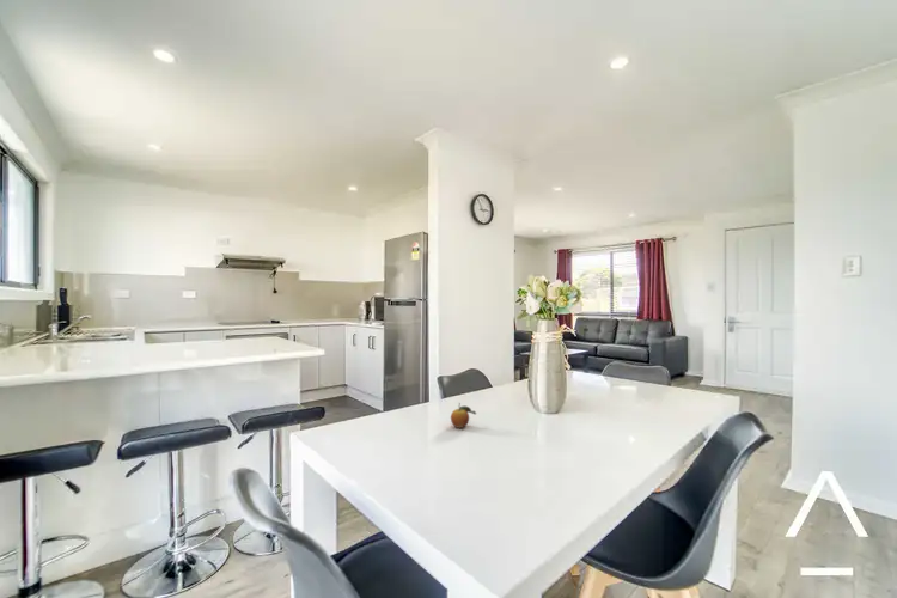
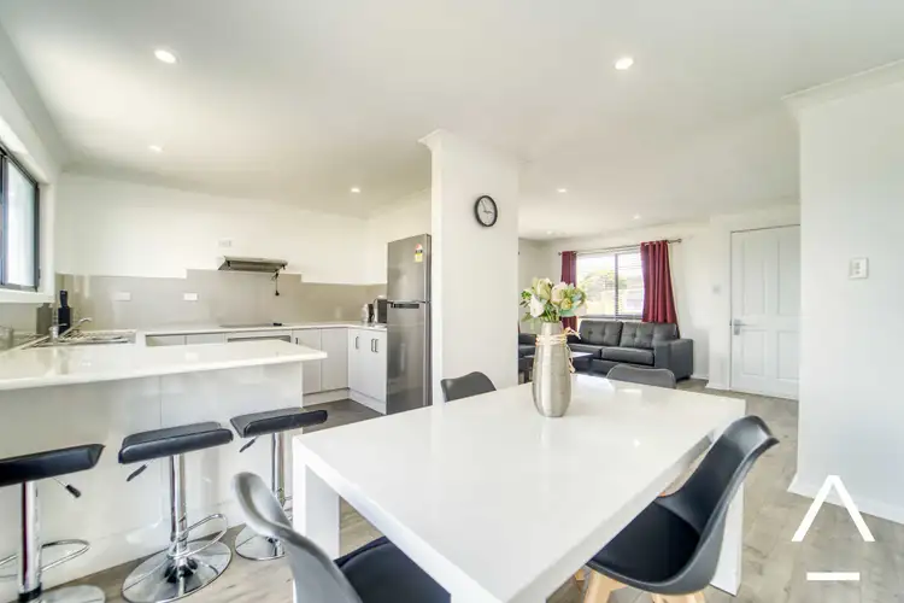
- fruit [450,402,477,429]
